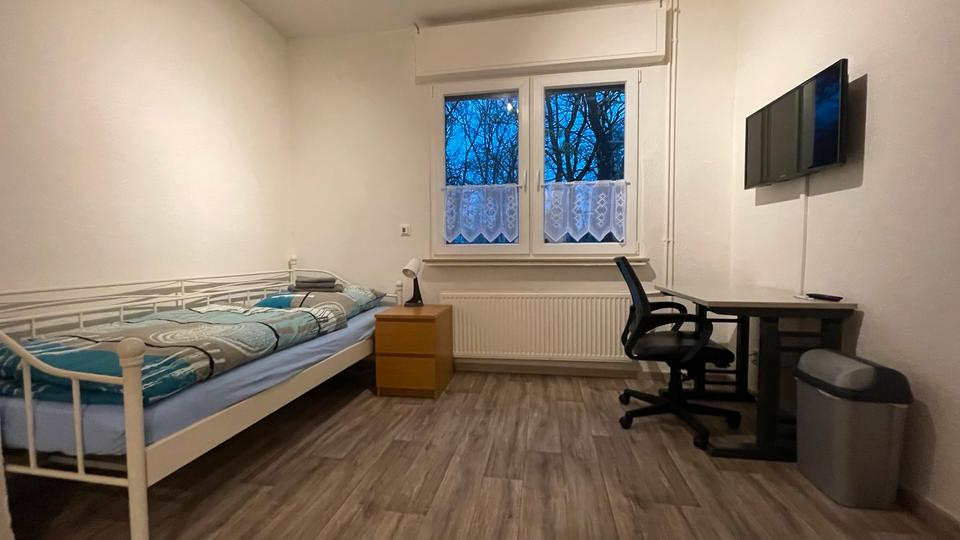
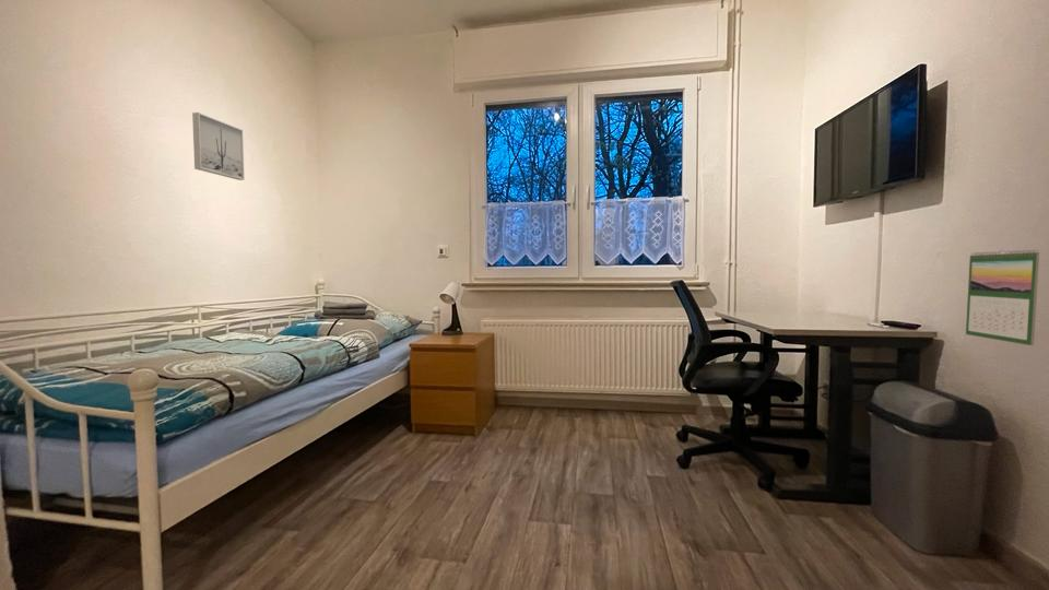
+ calendar [965,249,1040,346]
+ wall art [191,111,246,181]
